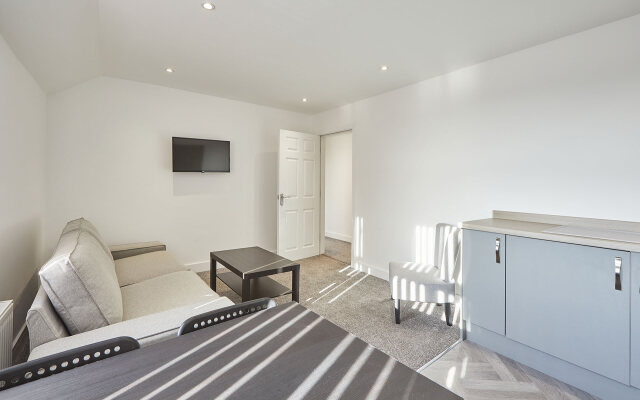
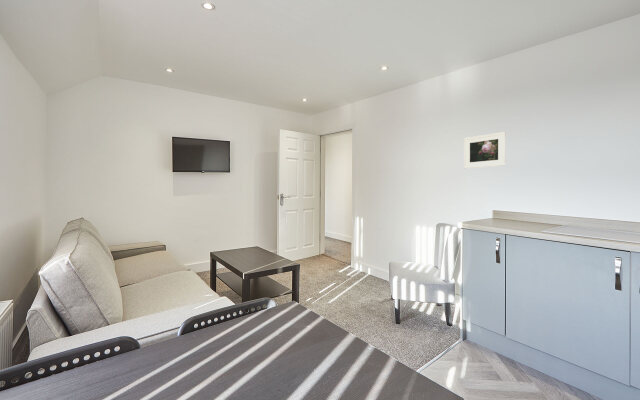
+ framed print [463,131,507,170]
